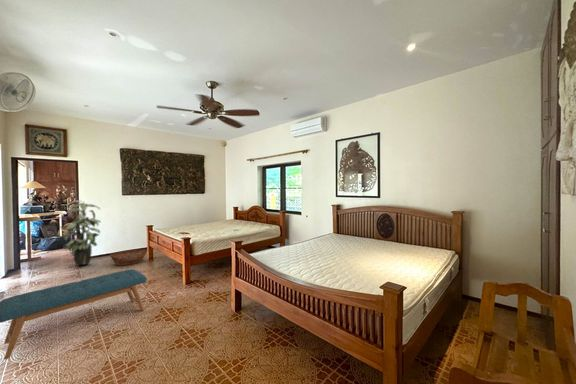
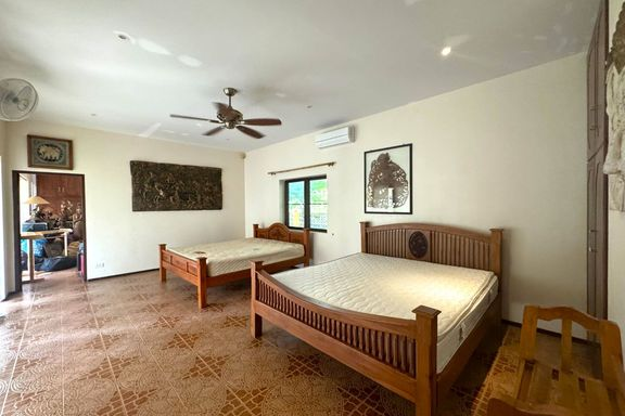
- bench [0,268,148,360]
- indoor plant [58,199,102,267]
- basket [108,248,149,267]
